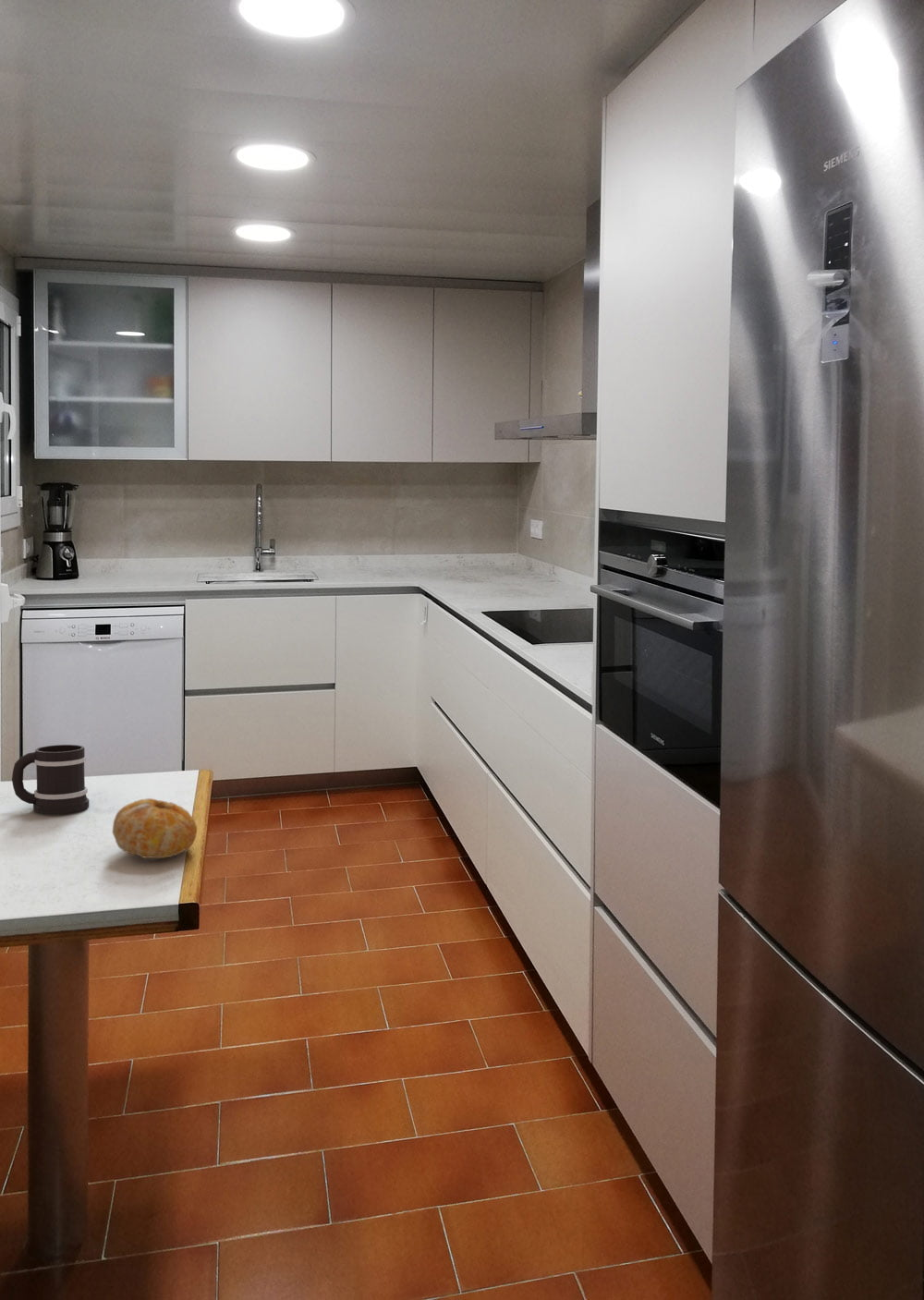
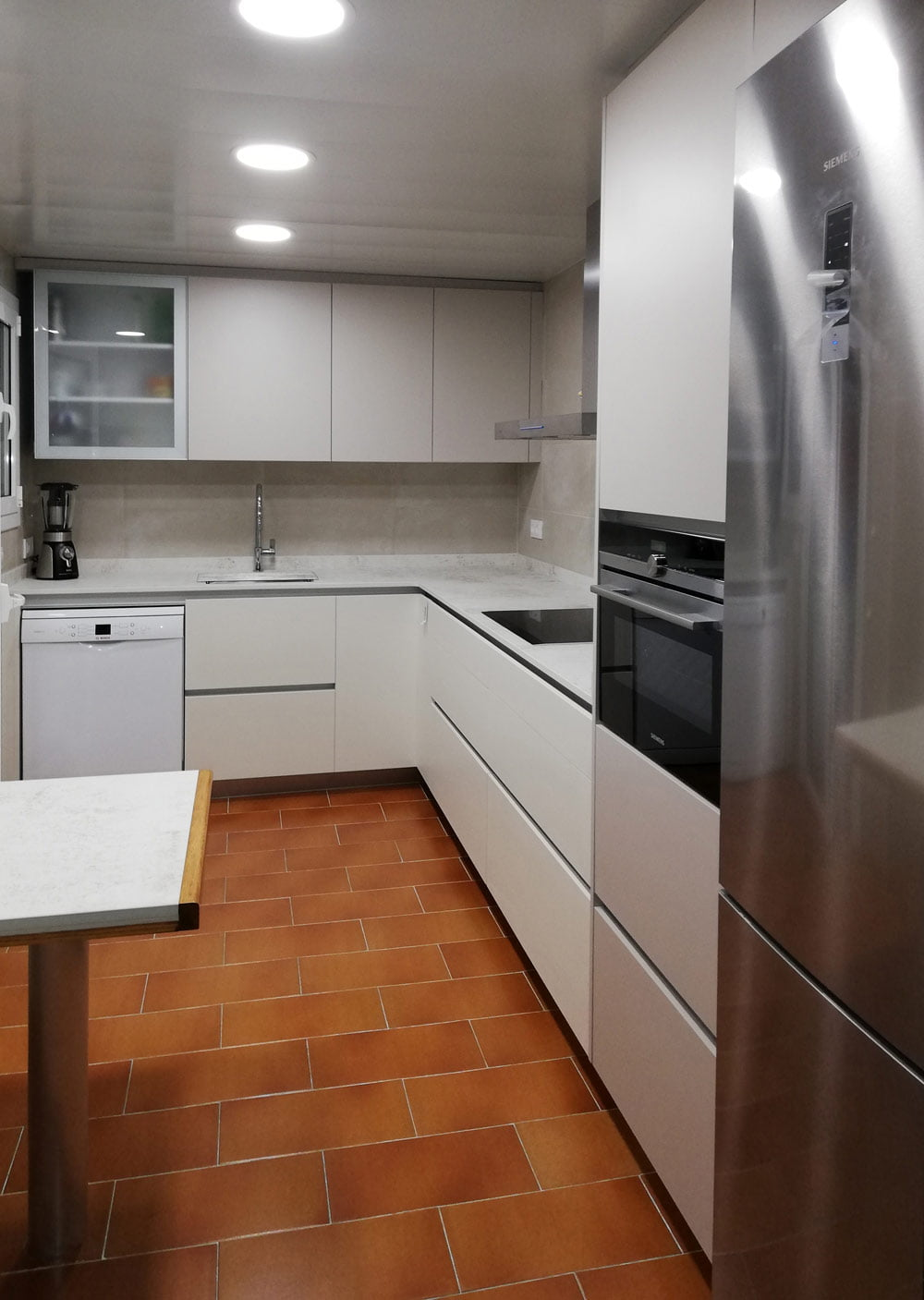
- fruit [112,797,198,859]
- mug [11,744,90,814]
